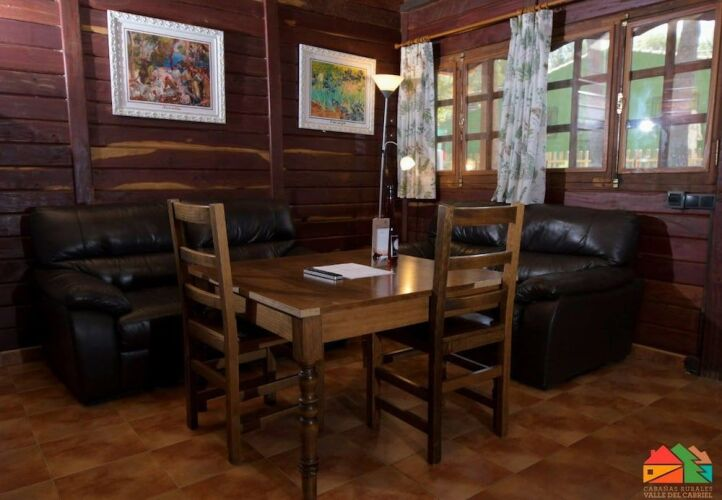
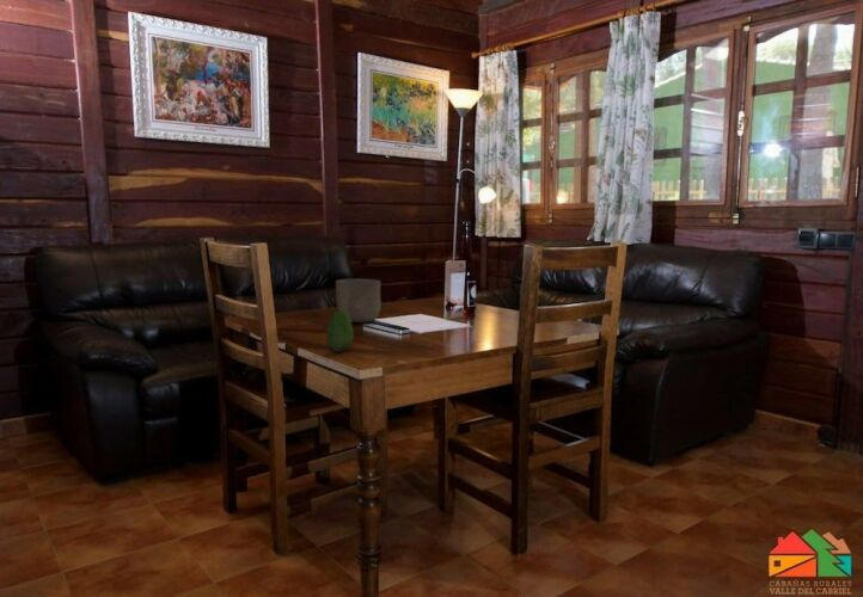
+ fruit [325,309,354,353]
+ bowl [335,278,382,324]
